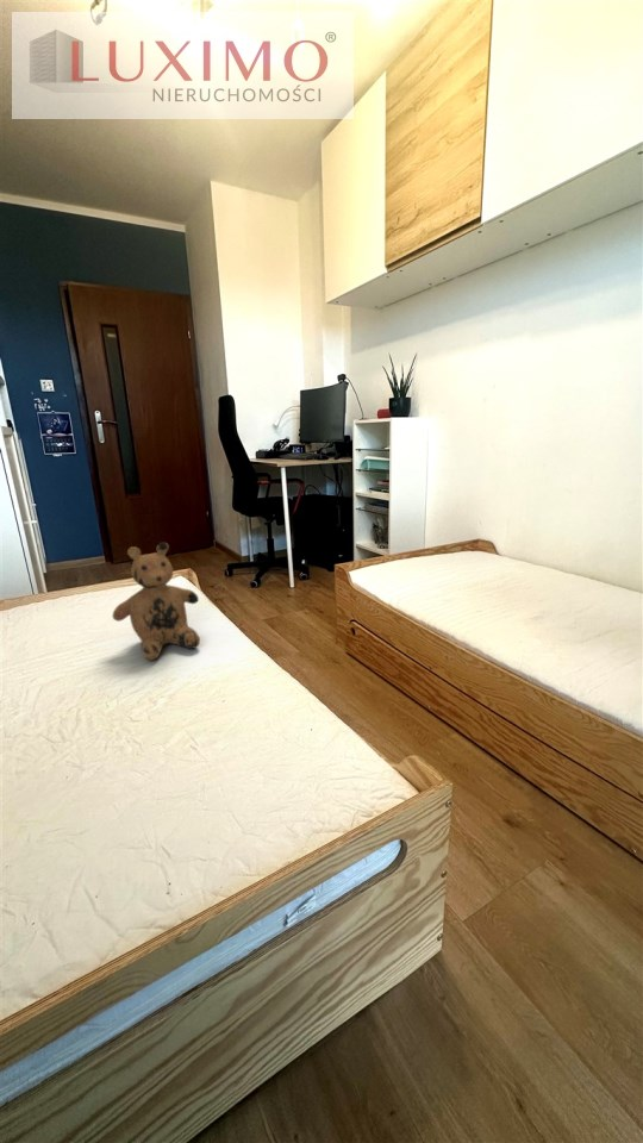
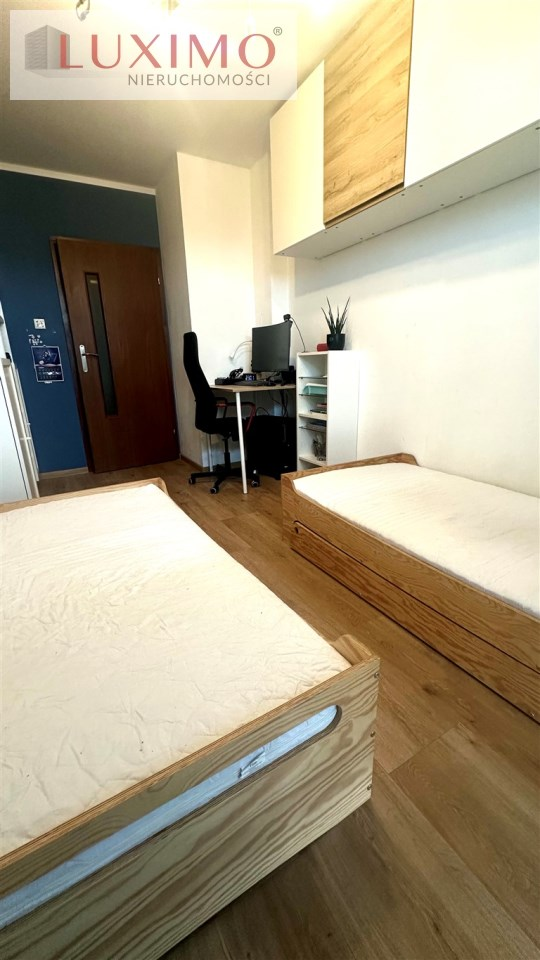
- teddy bear [112,542,201,662]
